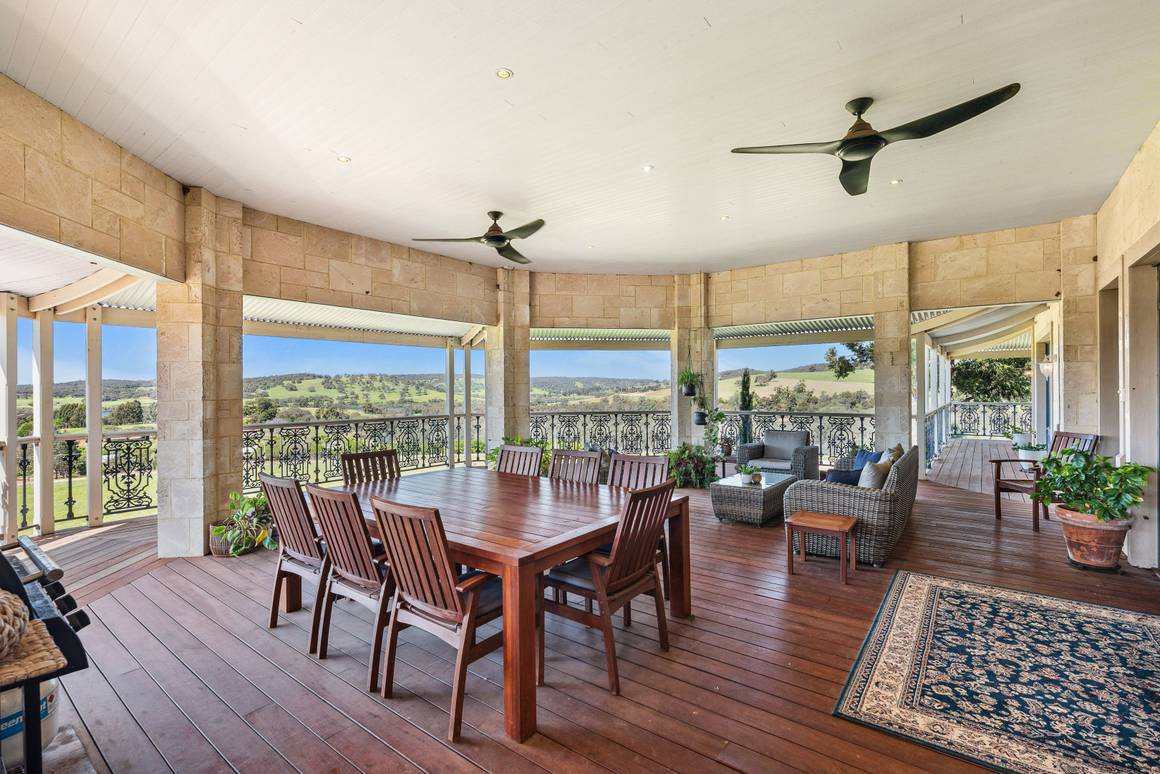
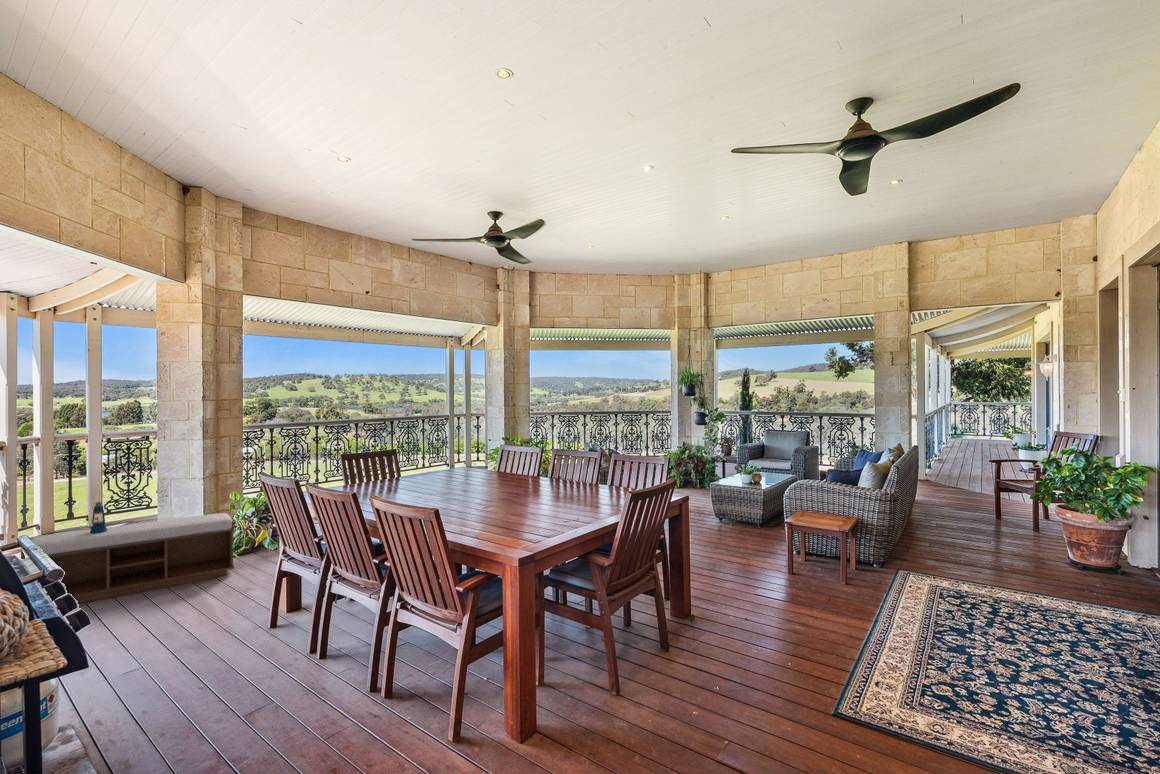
+ lantern [90,490,107,533]
+ bench [20,512,235,604]
